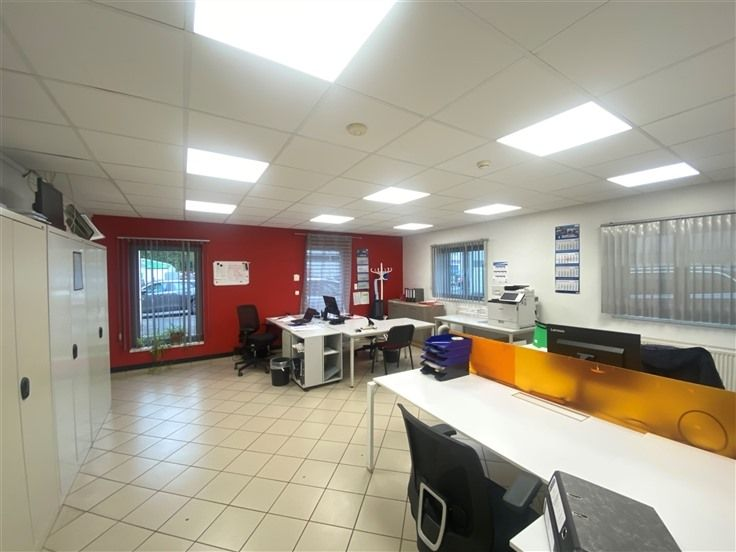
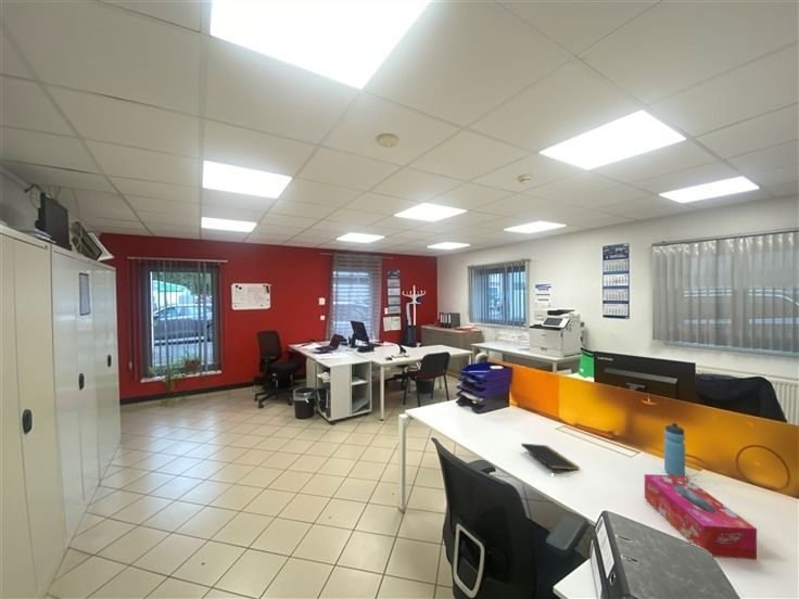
+ tissue box [644,473,758,560]
+ notepad [520,443,581,472]
+ water bottle [663,422,686,476]
